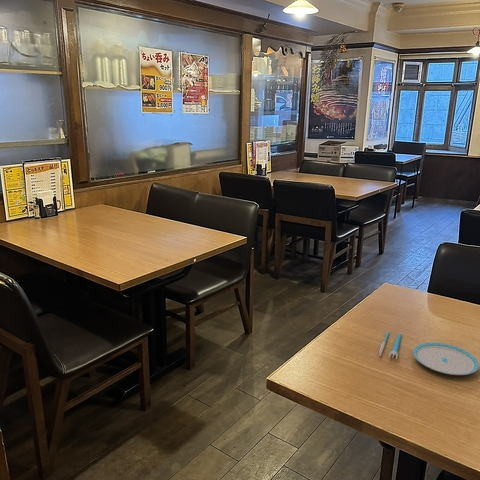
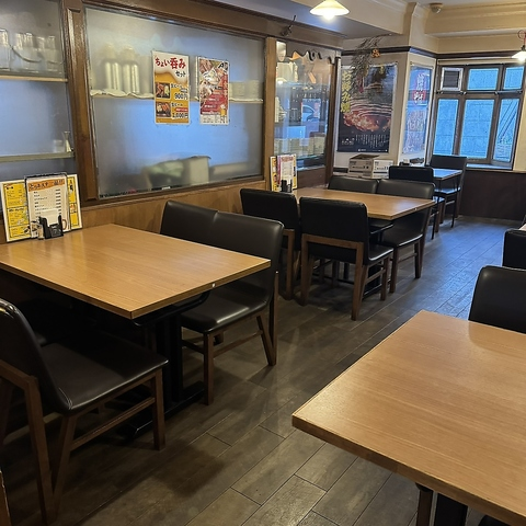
- plate [378,330,480,376]
